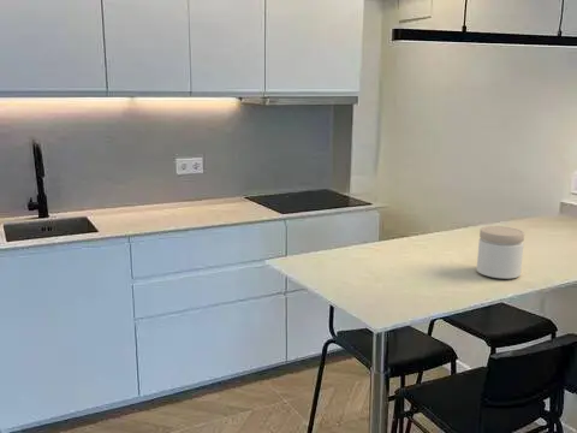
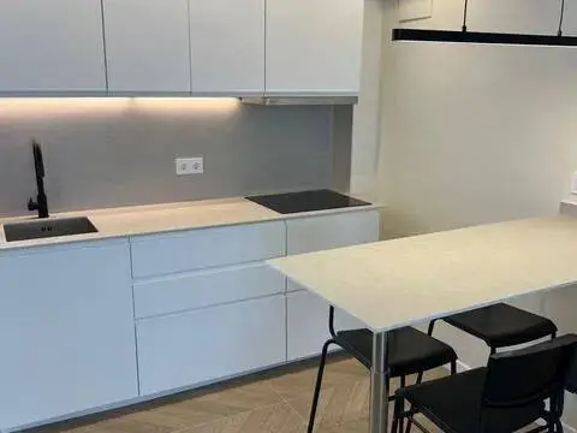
- jar [476,225,525,280]
